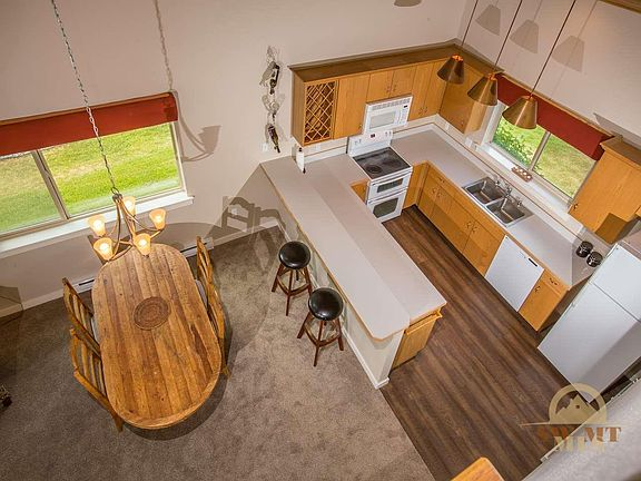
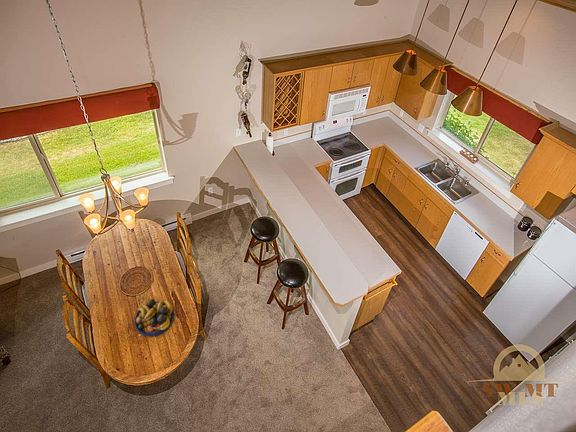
+ fruit bowl [134,298,175,337]
